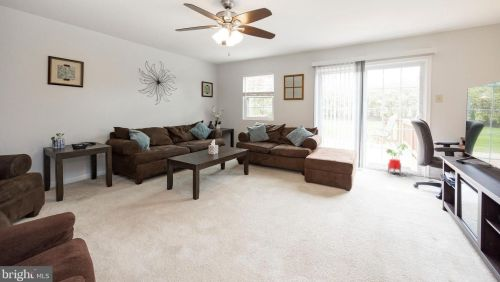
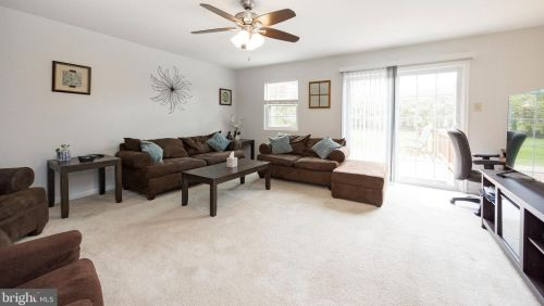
- house plant [385,142,409,175]
